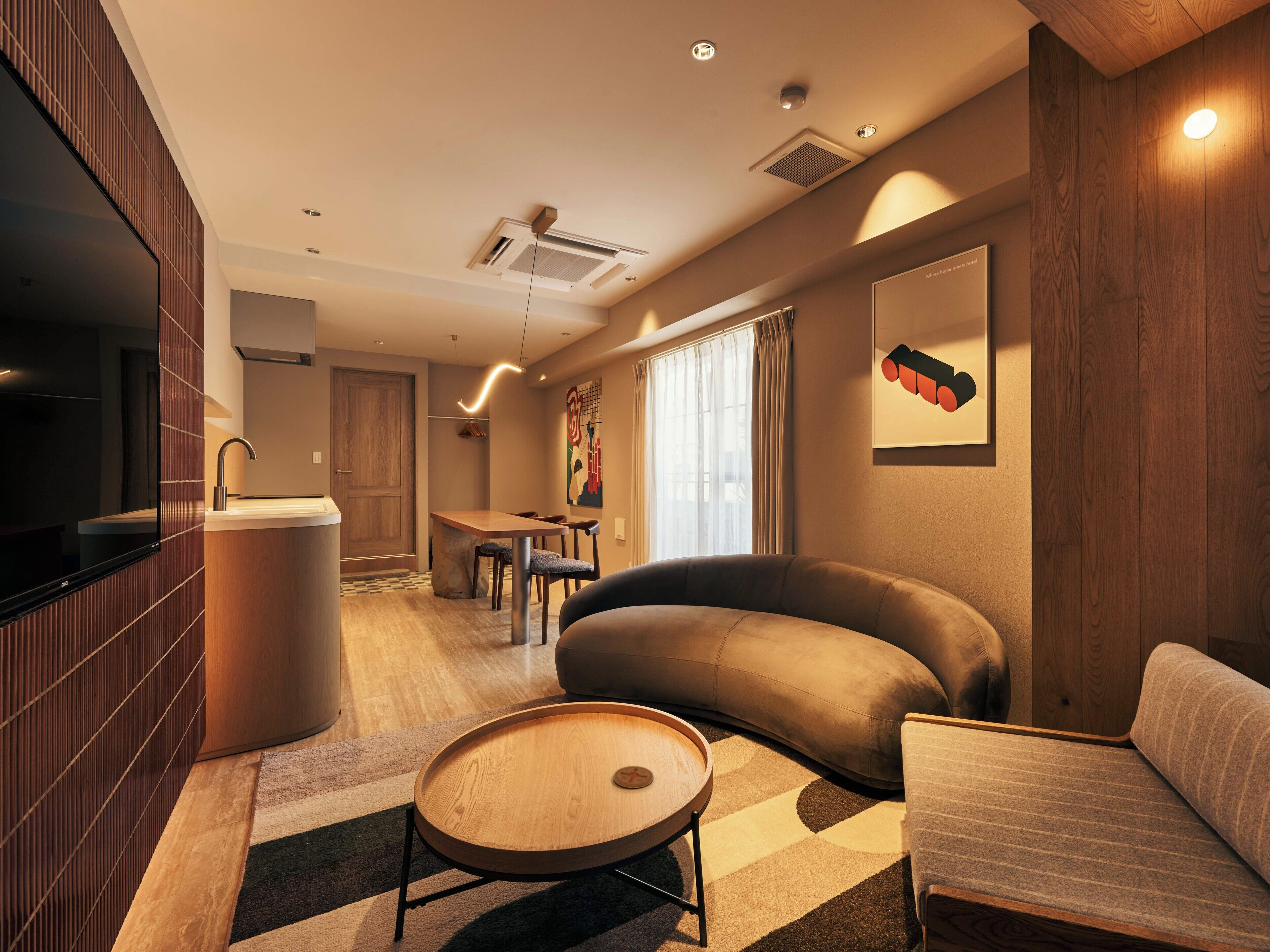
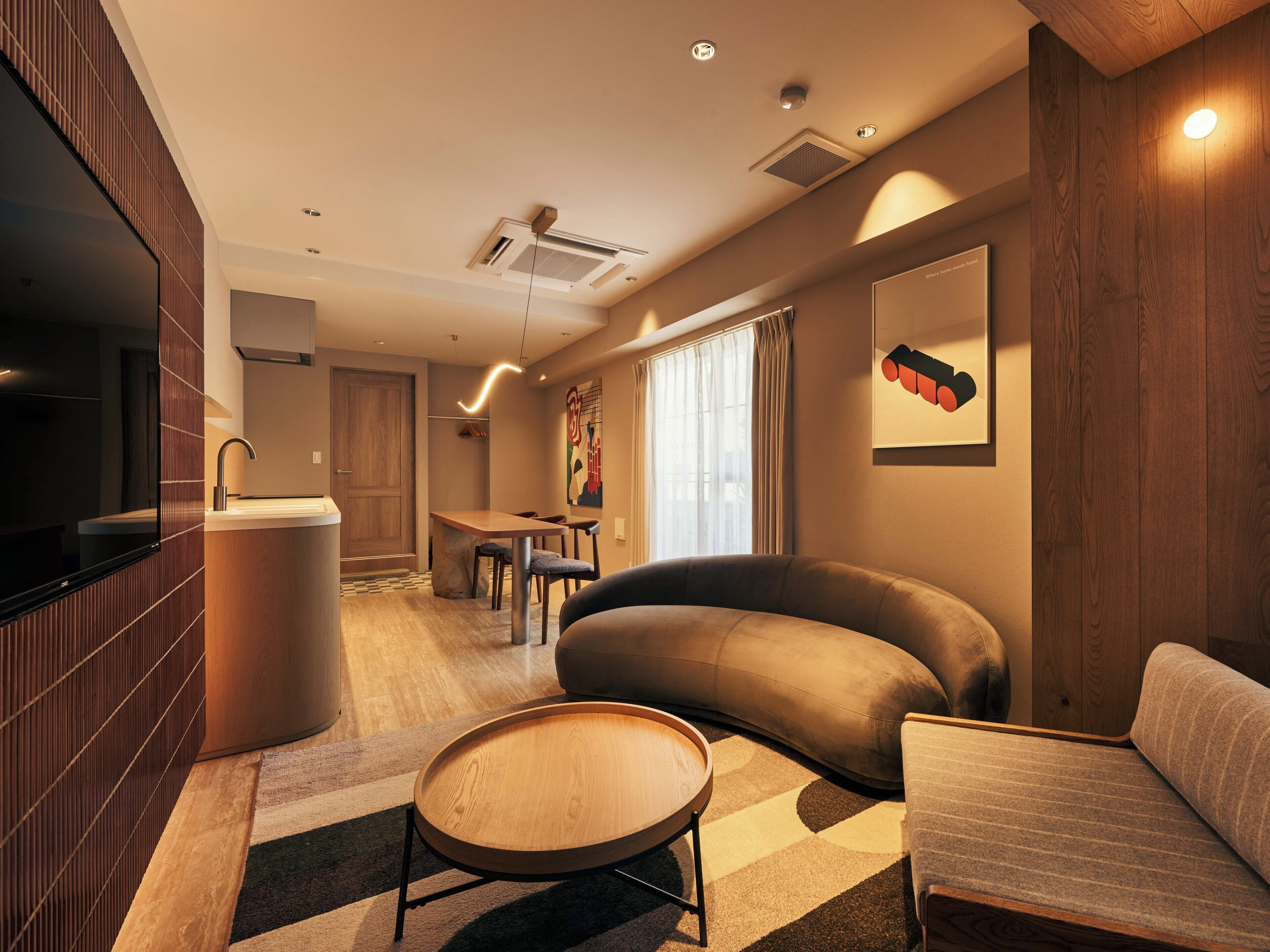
- coaster [613,766,654,789]
